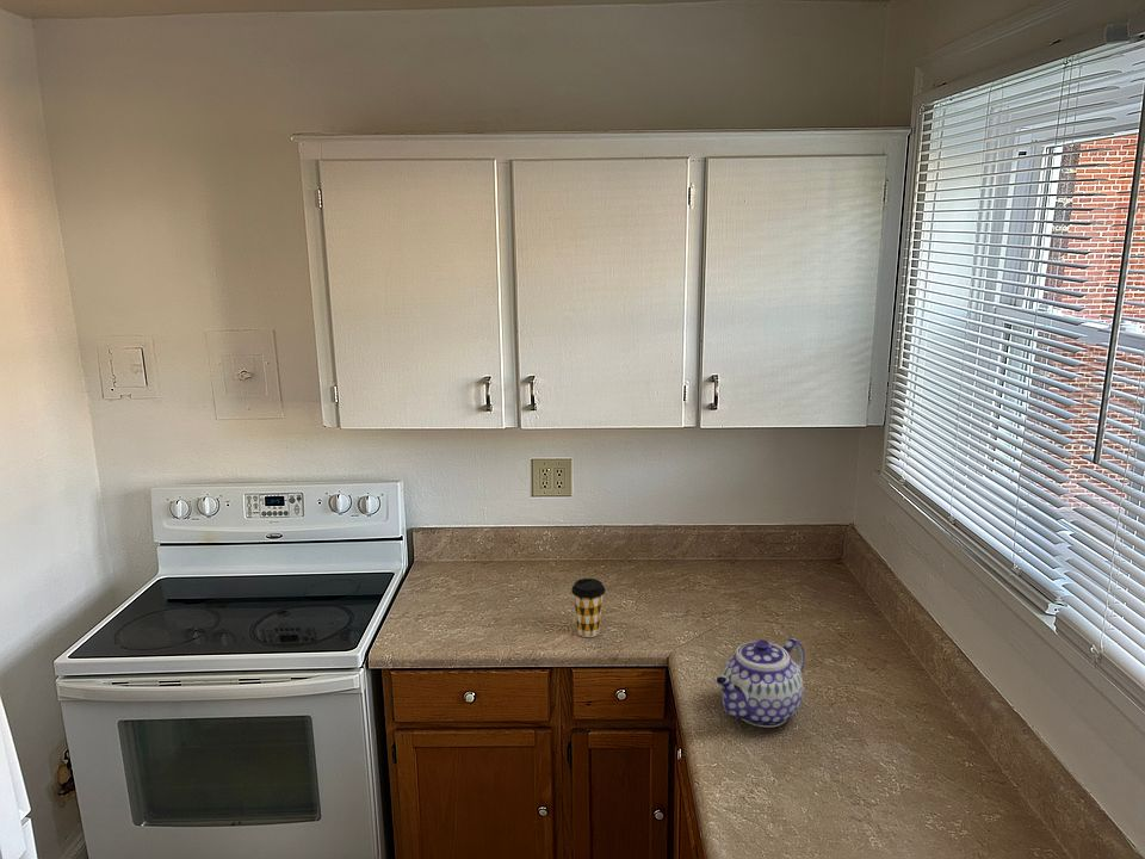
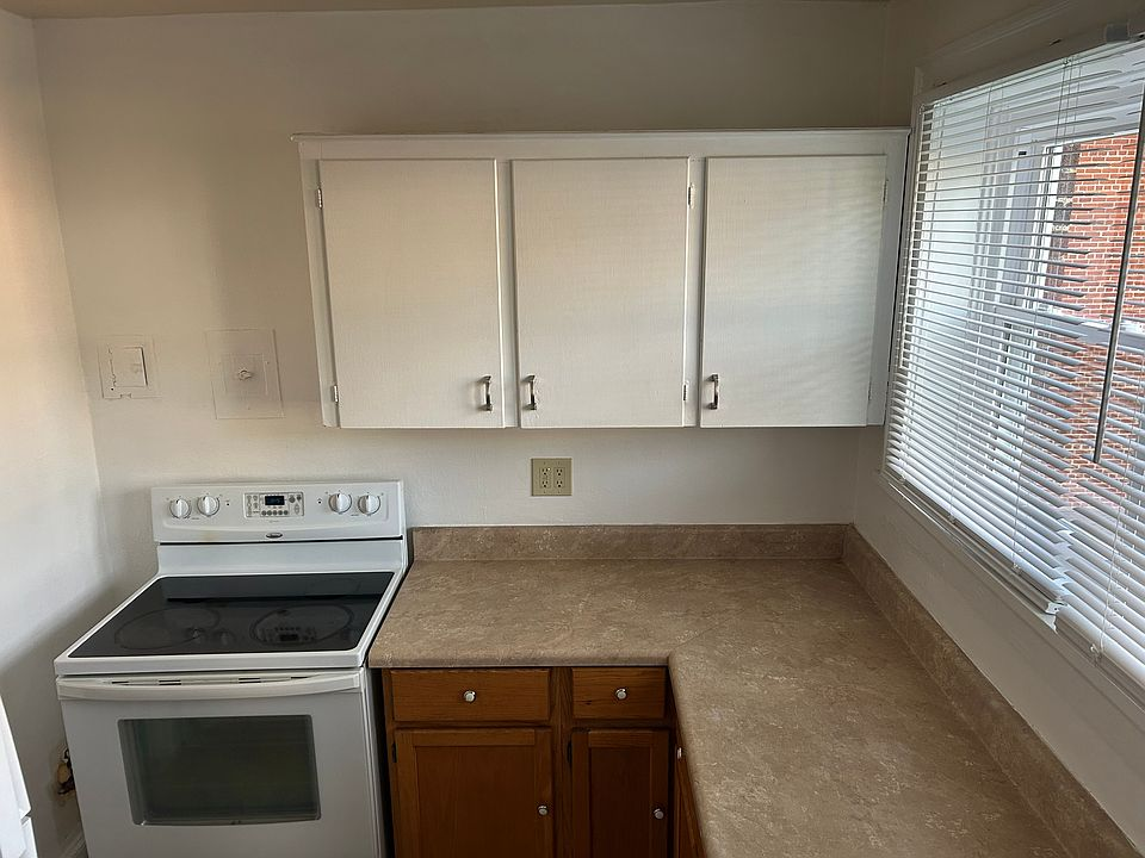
- coffee cup [570,577,606,638]
- teapot [716,637,806,729]
